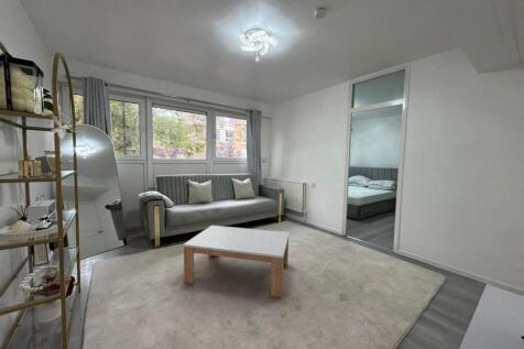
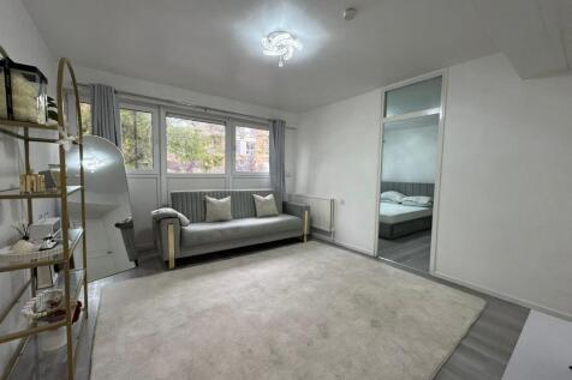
- coffee table [183,225,291,298]
